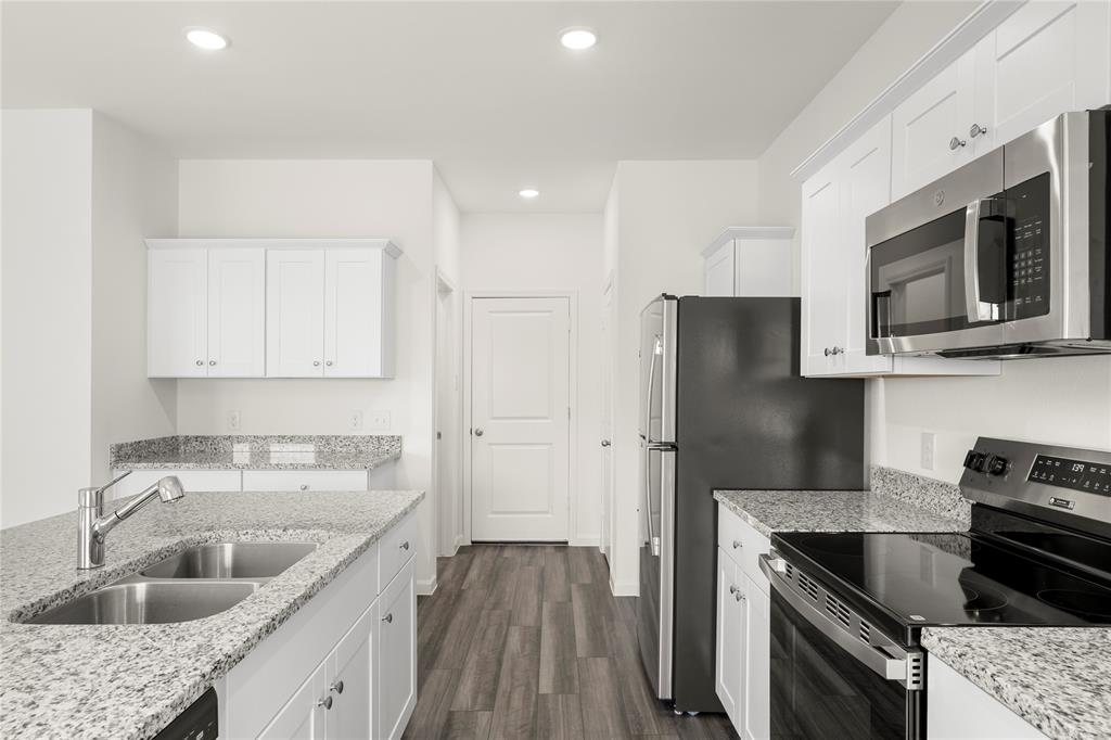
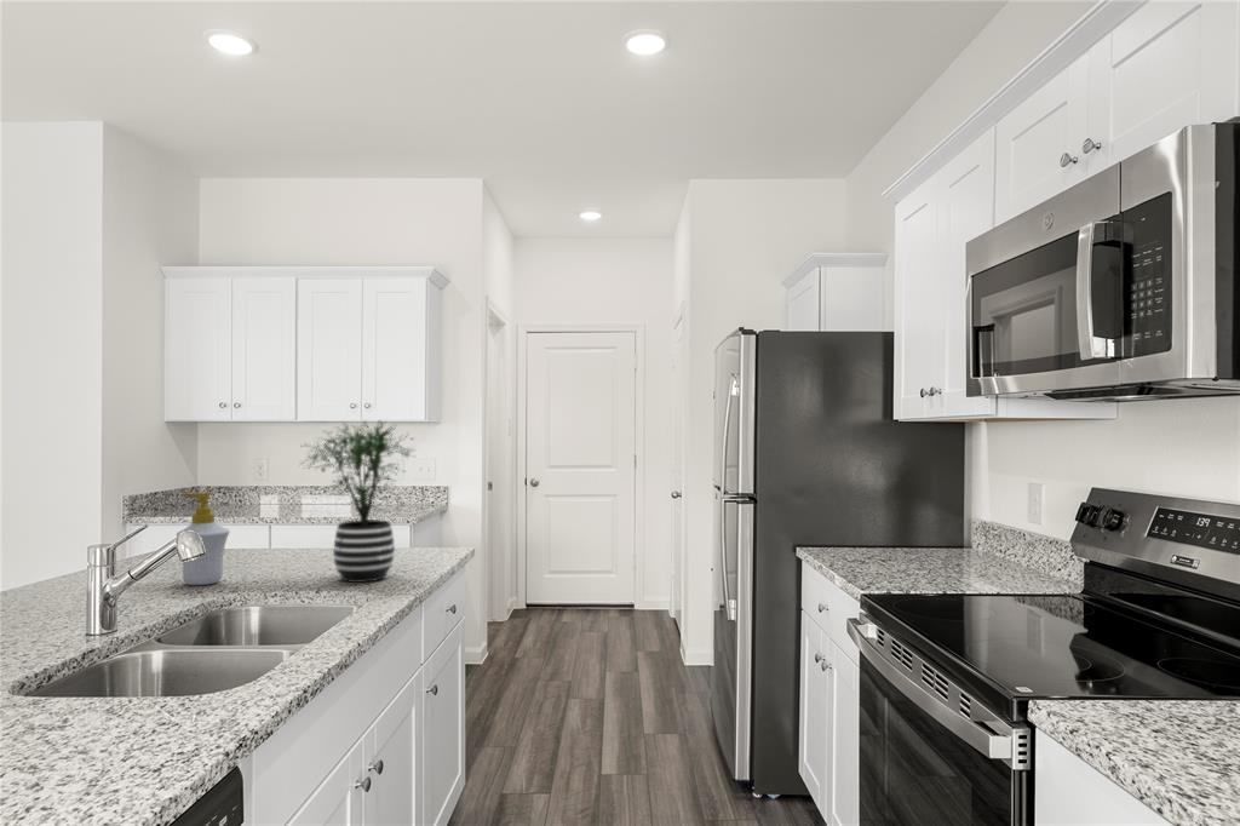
+ soap bottle [176,491,230,586]
+ potted plant [298,418,419,584]
